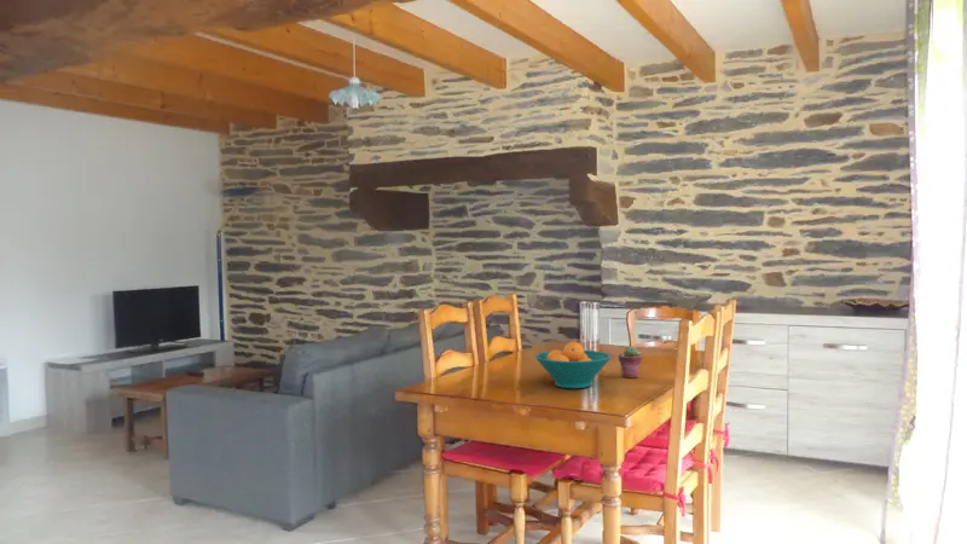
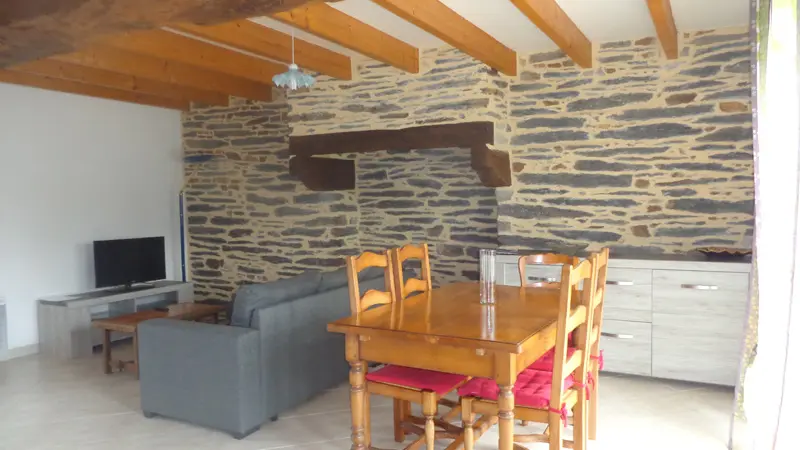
- potted succulent [618,346,643,378]
- fruit bowl [534,341,613,389]
